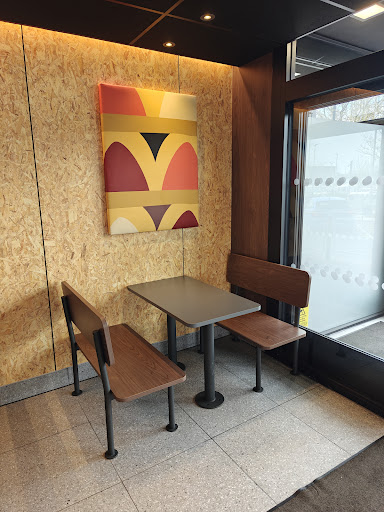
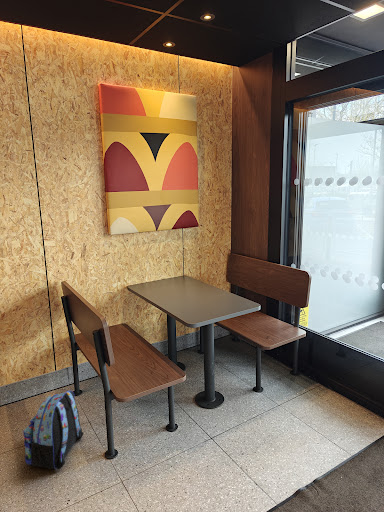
+ backpack [22,390,85,470]
